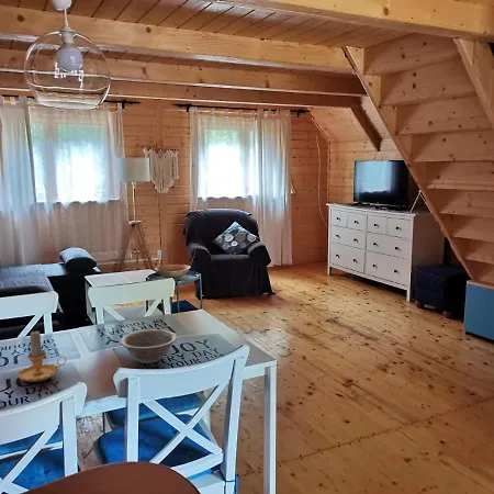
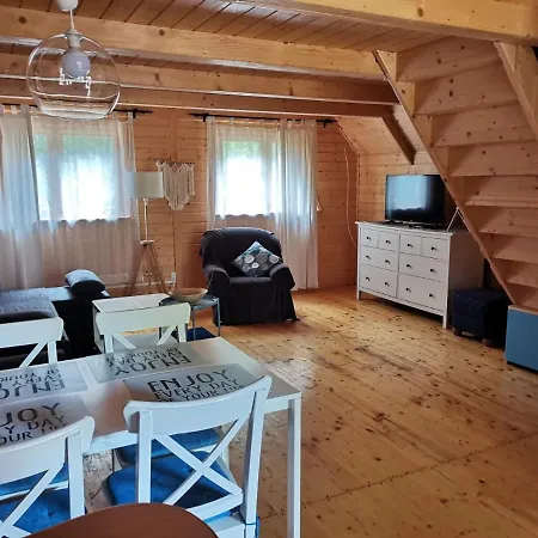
- candle [16,329,67,383]
- decorative bowl [119,328,178,364]
